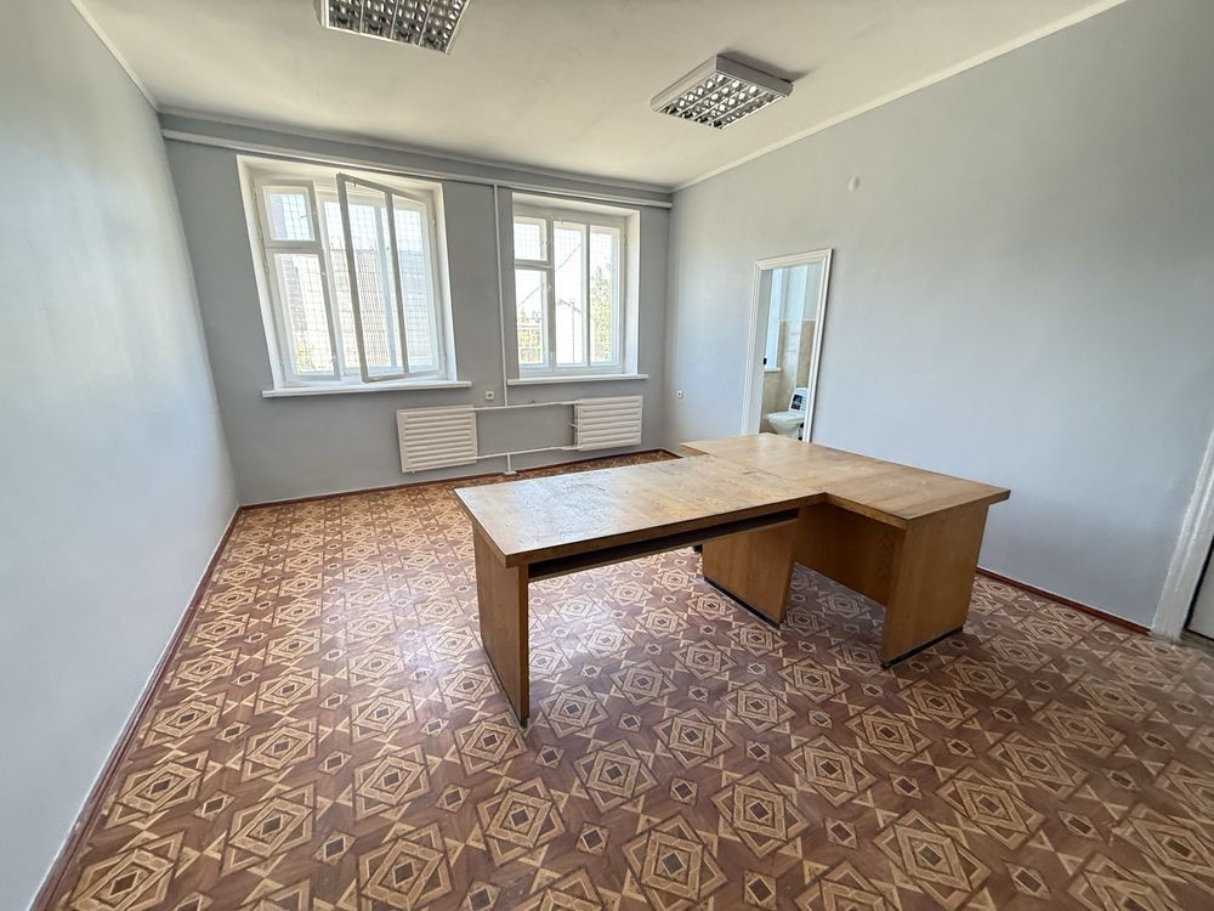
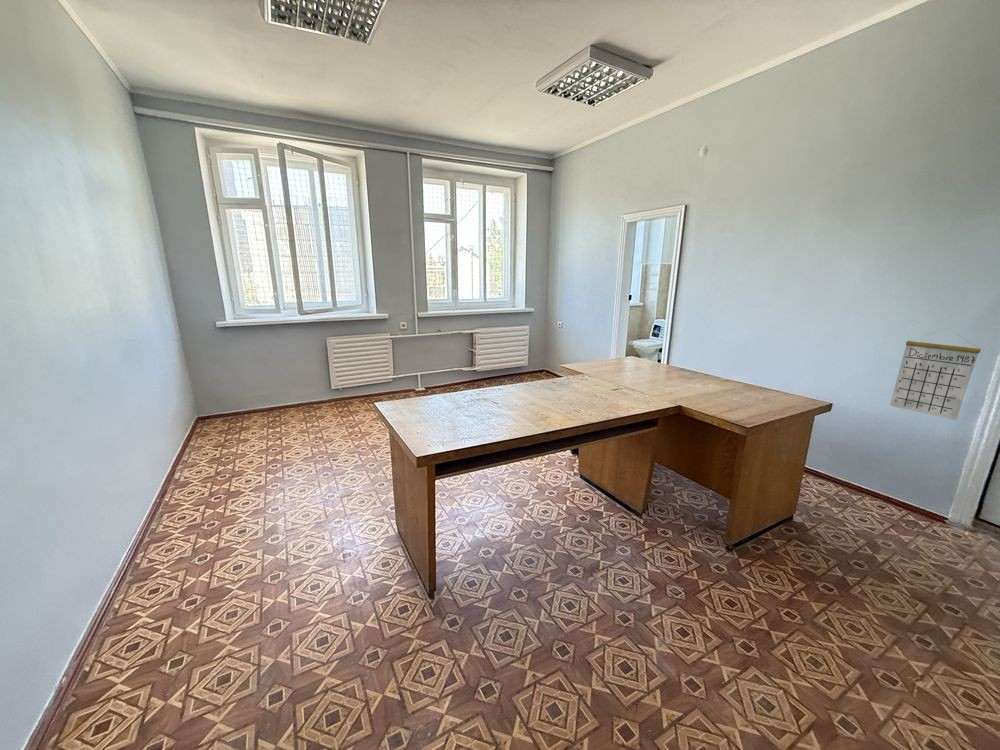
+ calendar [889,327,982,421]
